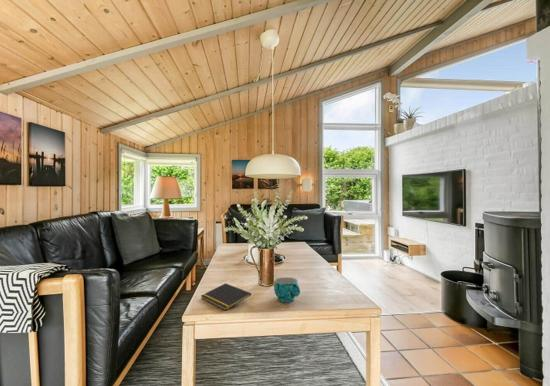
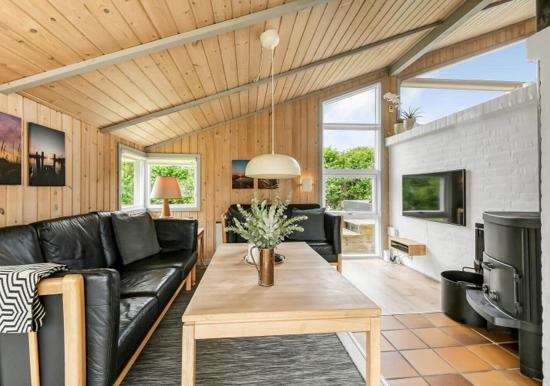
- cup [273,276,301,303]
- notepad [200,282,252,311]
